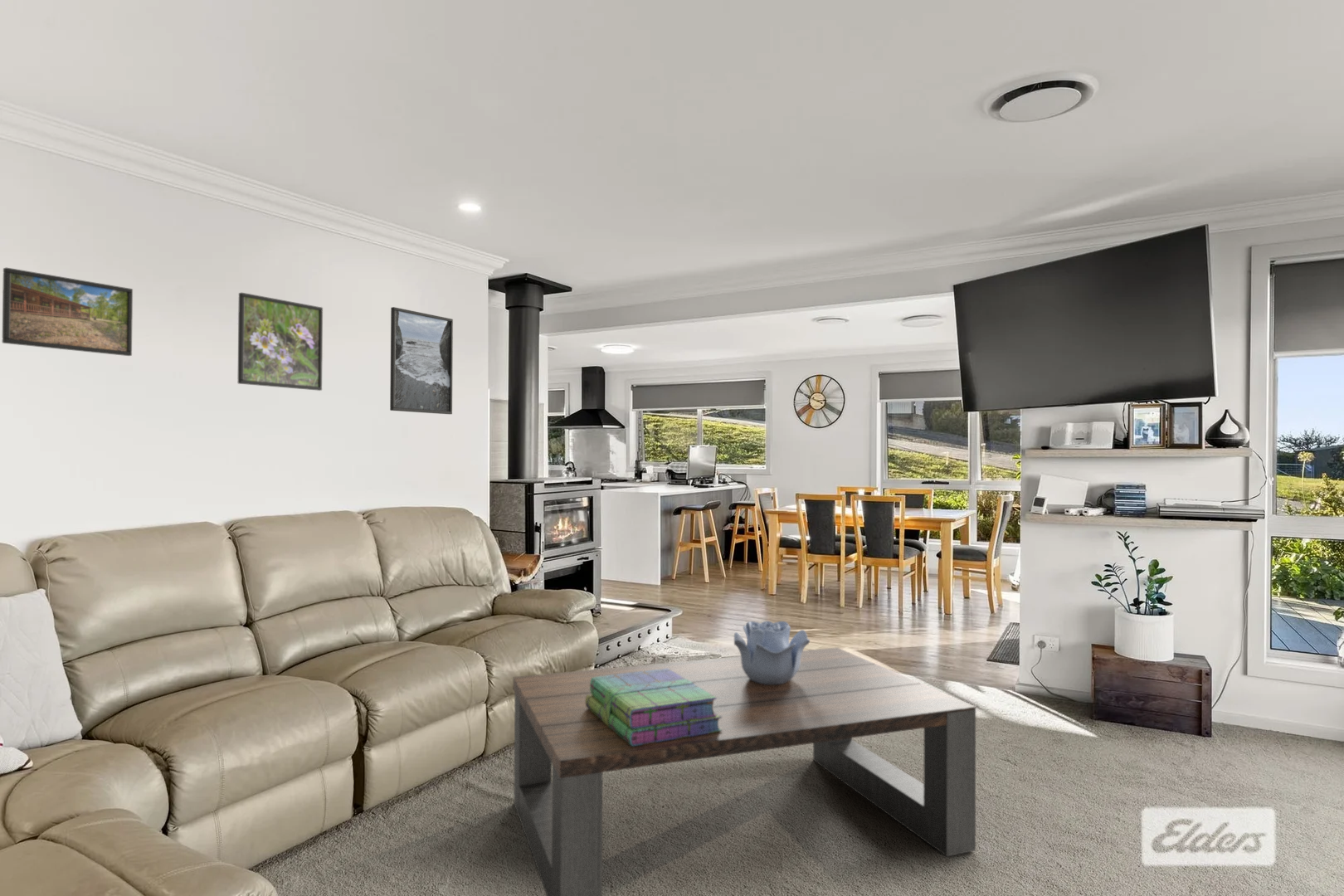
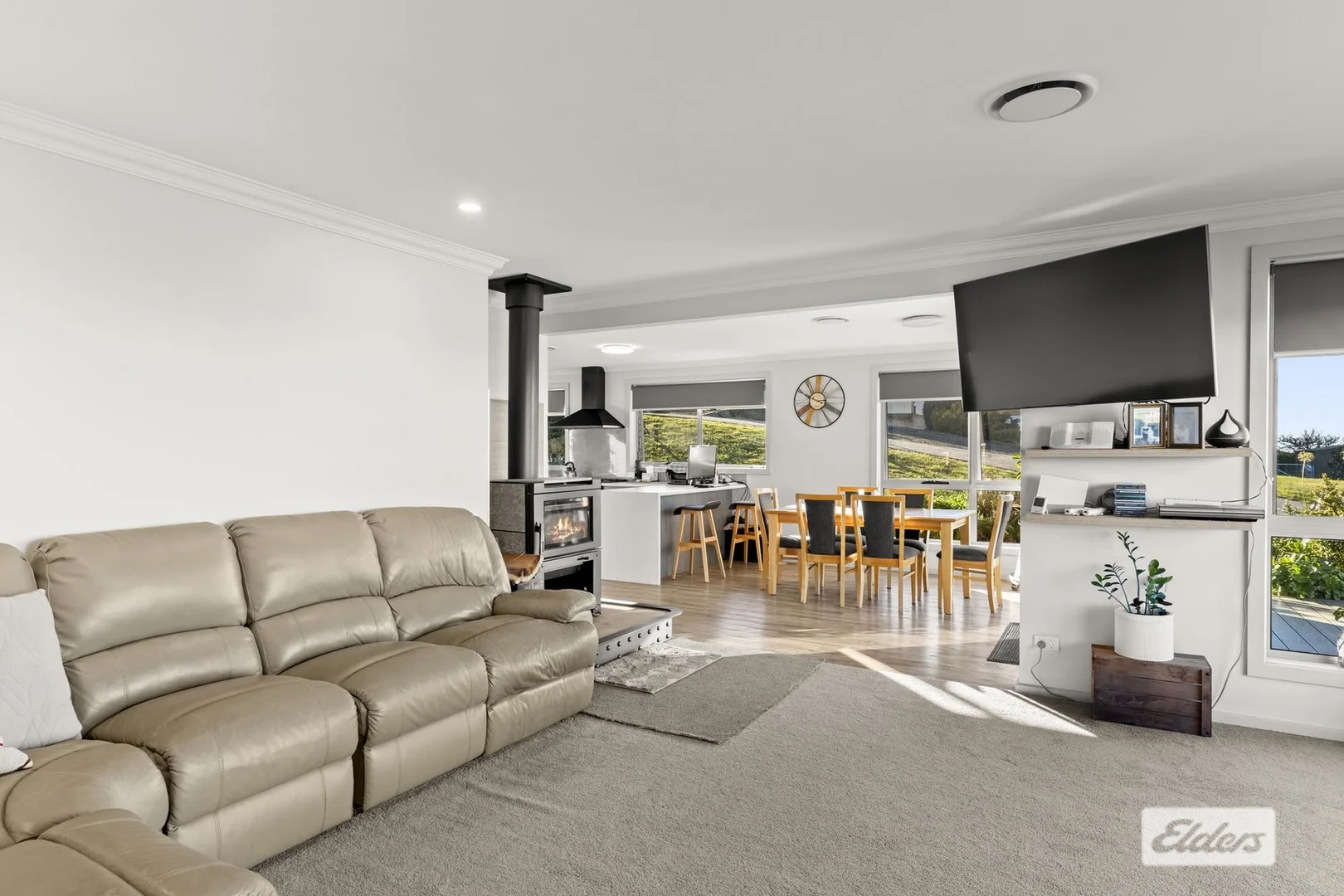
- coffee table [513,646,976,896]
- stack of books [586,669,722,746]
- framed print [2,267,134,357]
- decorative bowl [733,621,811,684]
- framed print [389,306,454,415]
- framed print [237,292,324,392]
